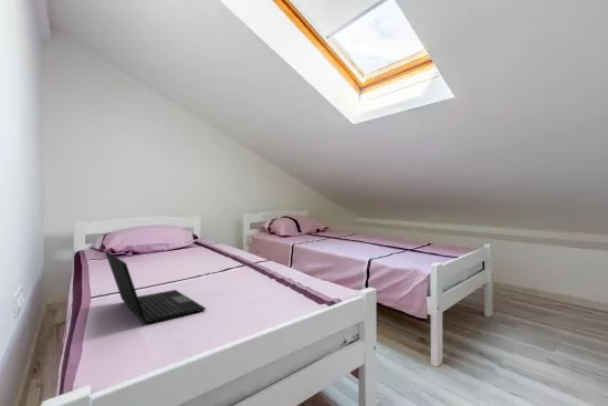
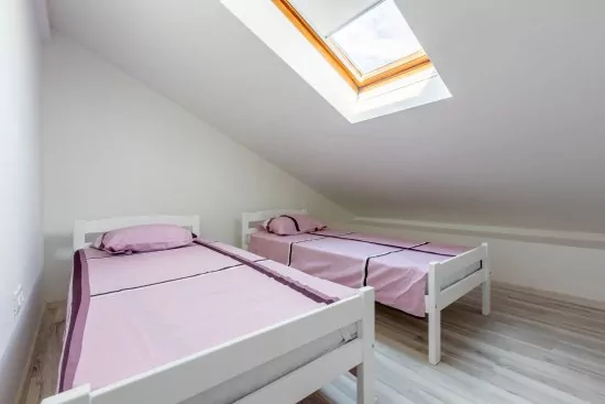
- laptop [104,250,207,325]
